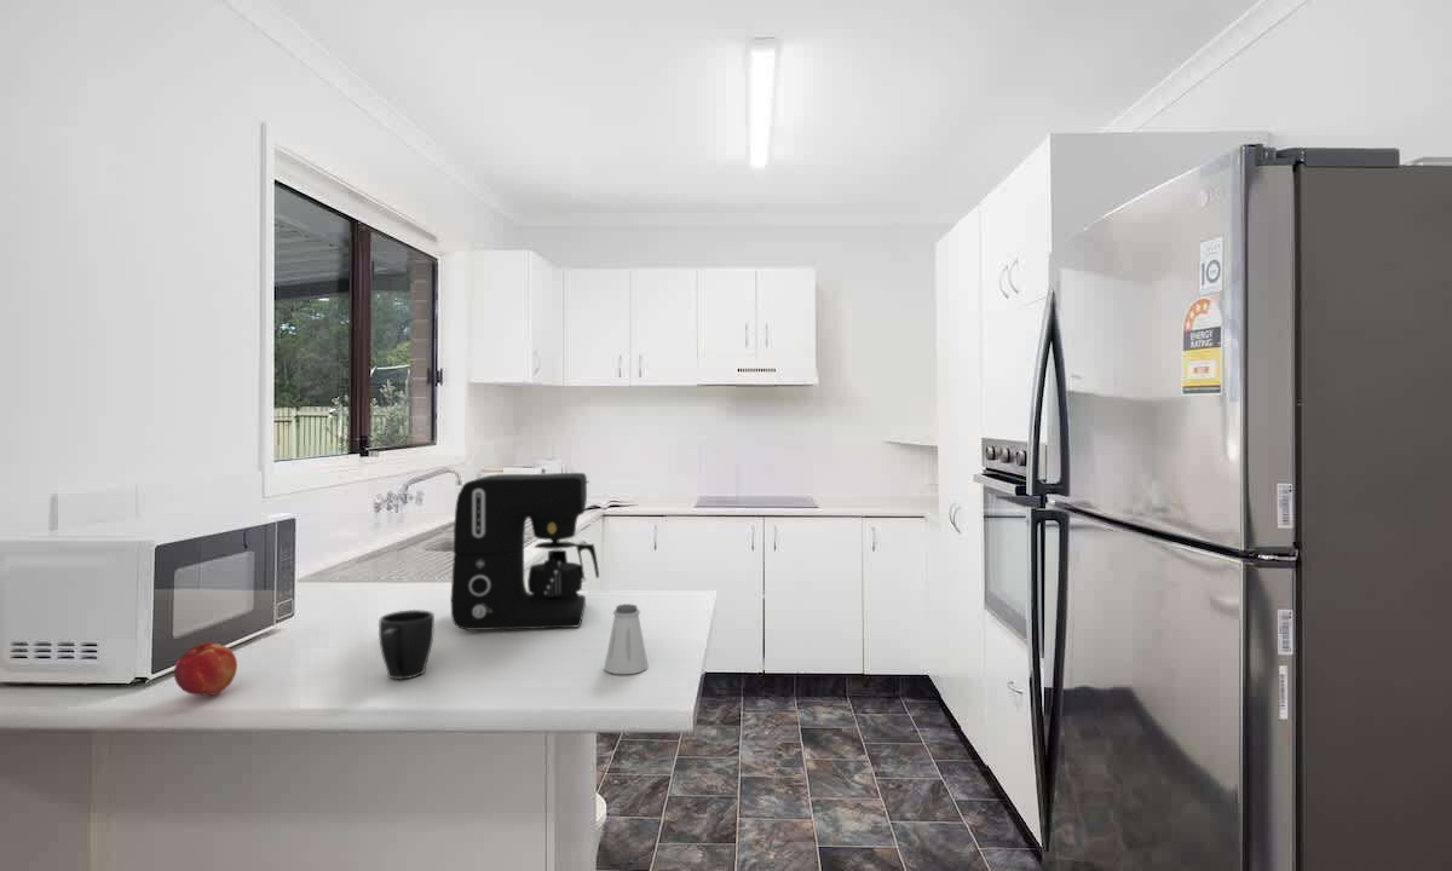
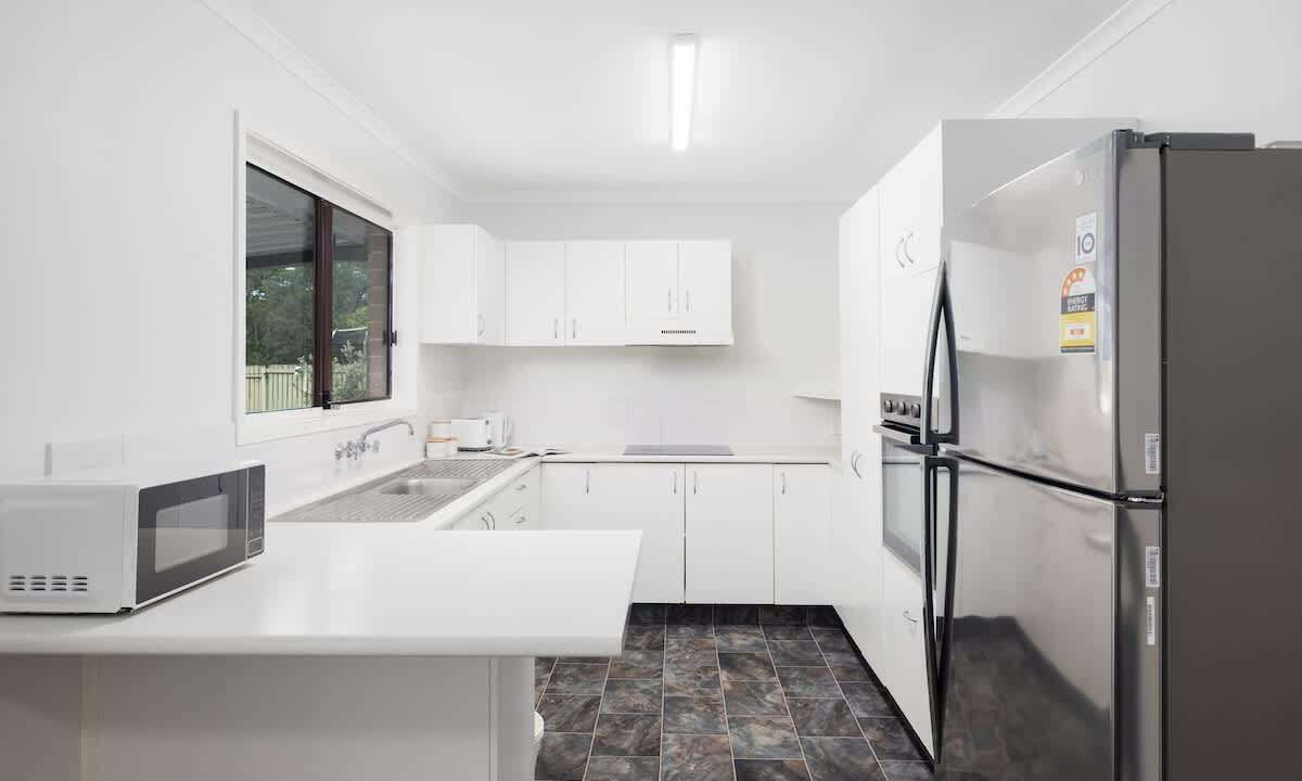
- coffee maker [450,472,600,631]
- peach [173,641,238,697]
- mug [378,608,436,680]
- saltshaker [603,604,649,675]
